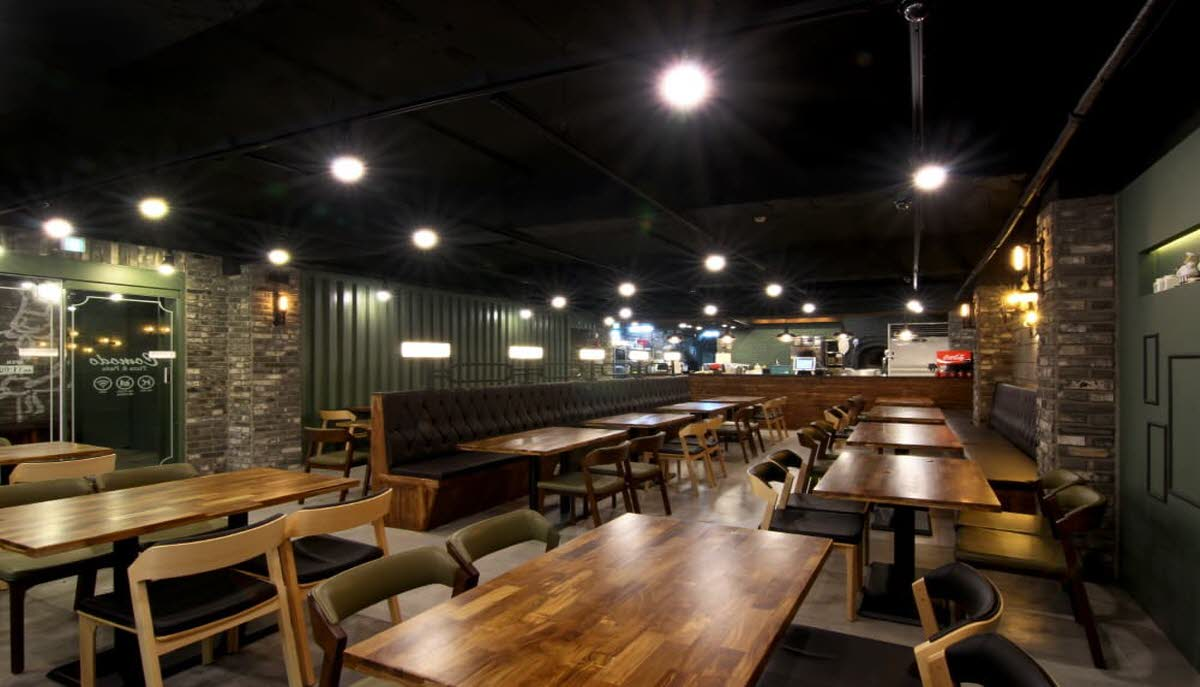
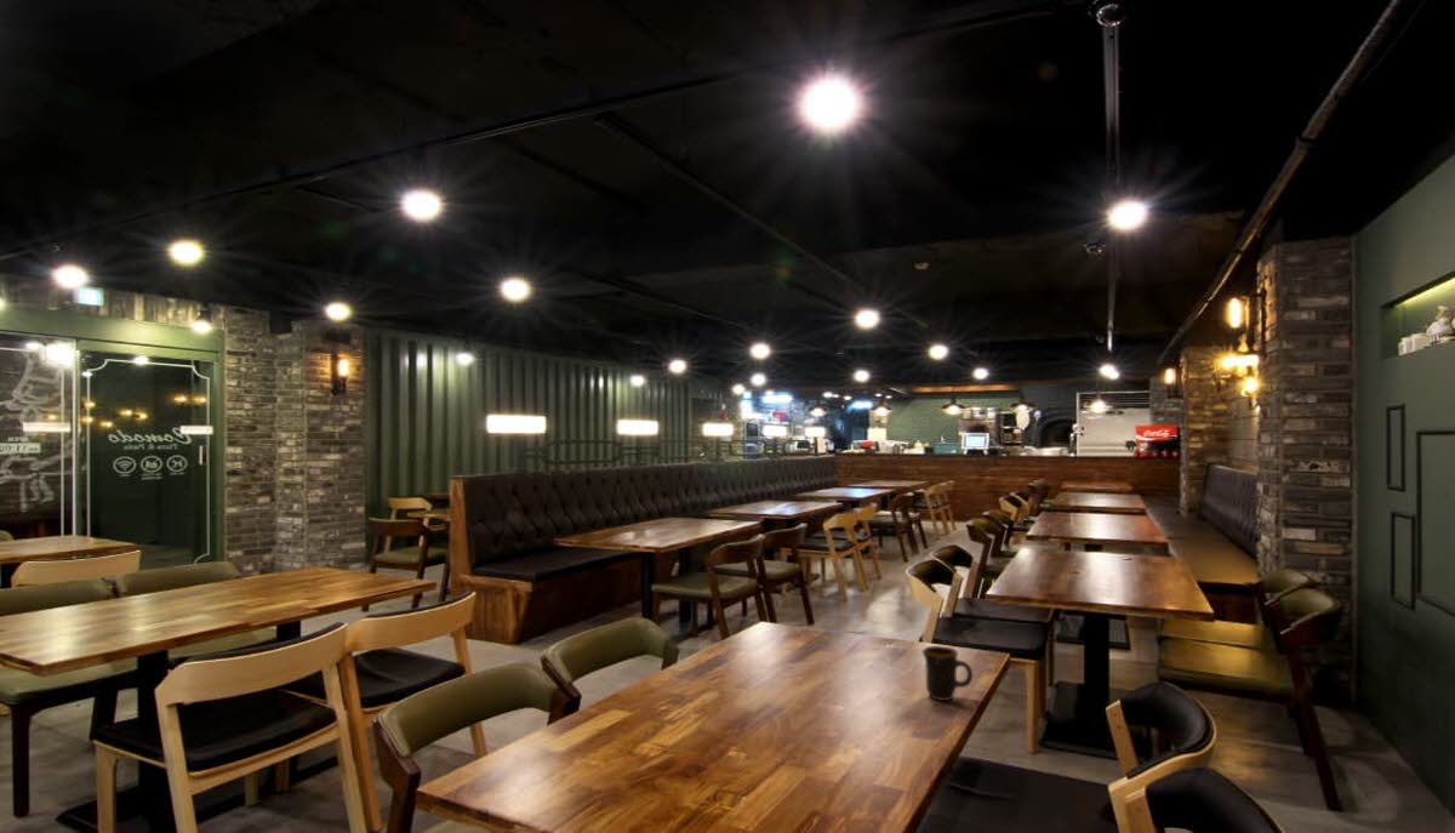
+ mug [920,644,974,702]
